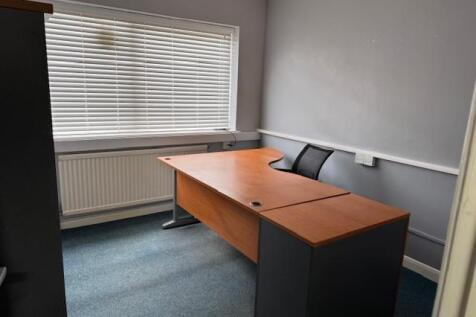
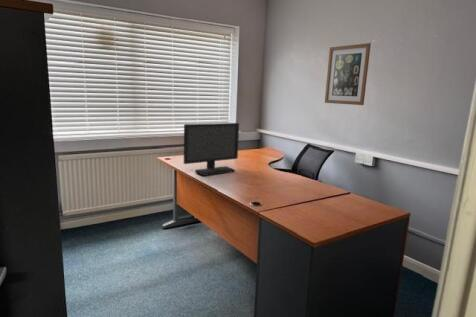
+ wall art [324,42,372,106]
+ computer monitor [183,122,240,177]
